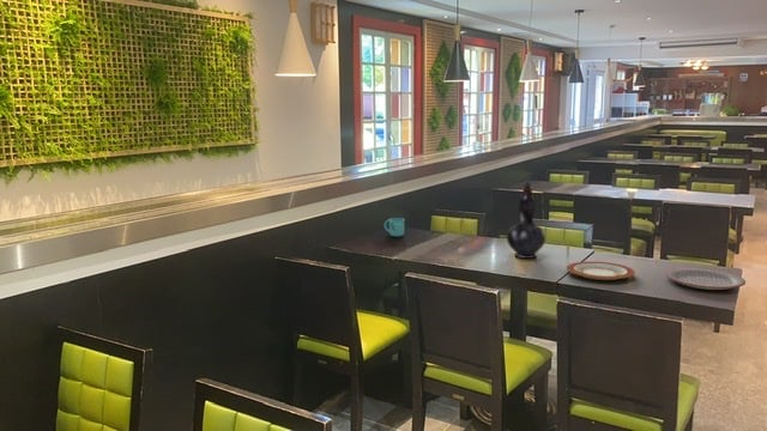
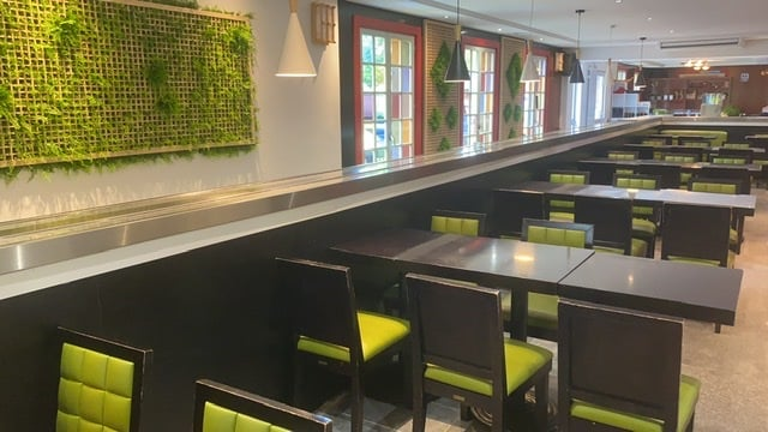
- mug [384,217,405,238]
- plate [664,267,747,291]
- plate [566,260,636,281]
- decorative vase [506,181,546,260]
